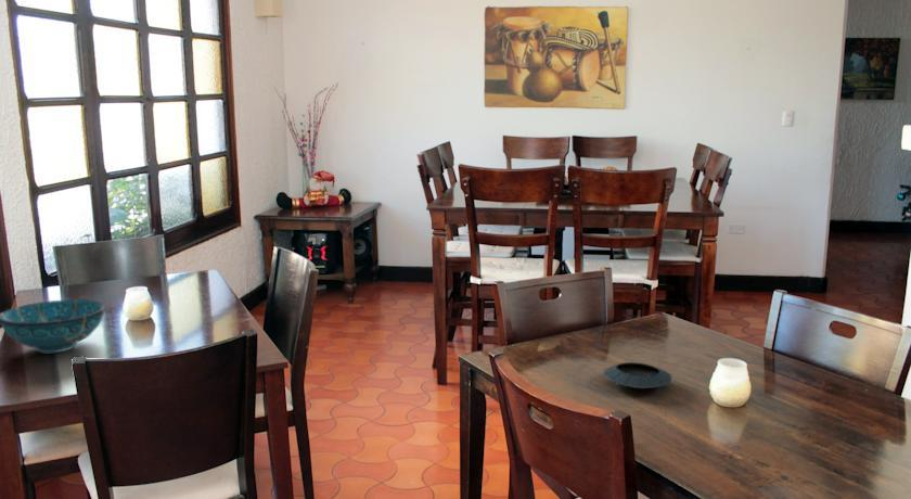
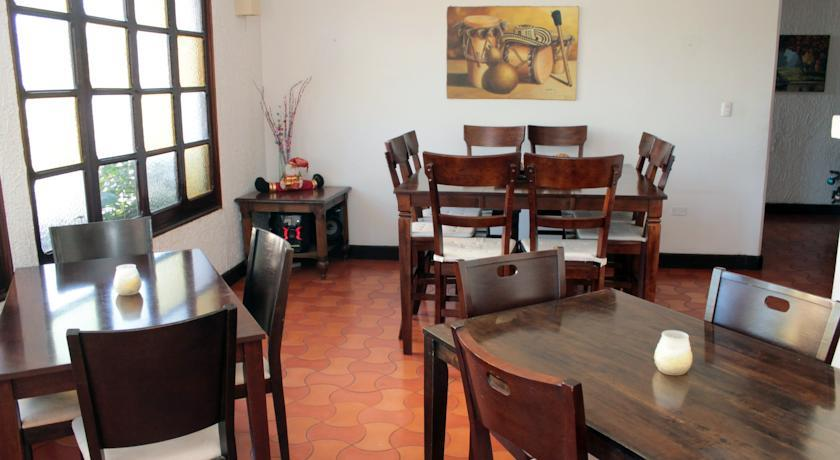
- decorative bowl [0,298,107,354]
- saucer [603,361,672,389]
